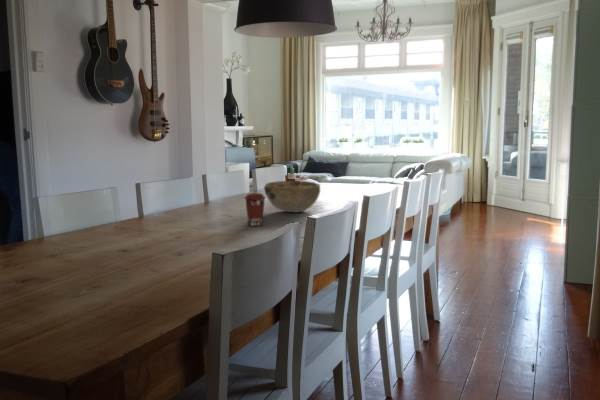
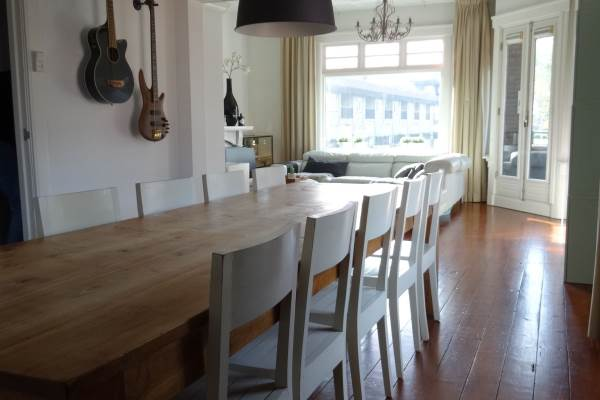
- decorative bowl [263,180,321,213]
- coffee cup [244,192,267,227]
